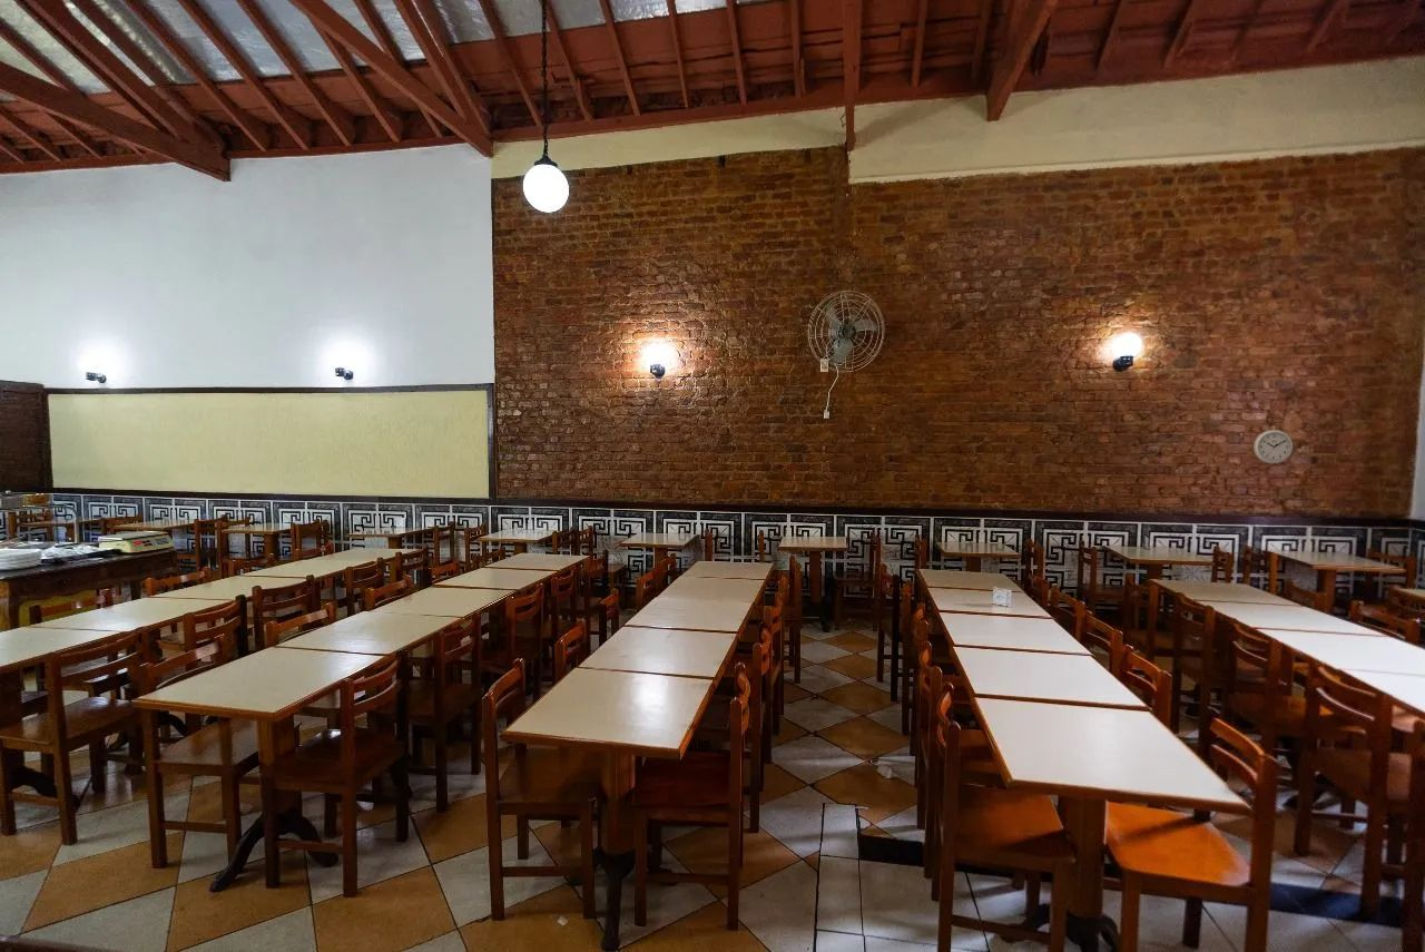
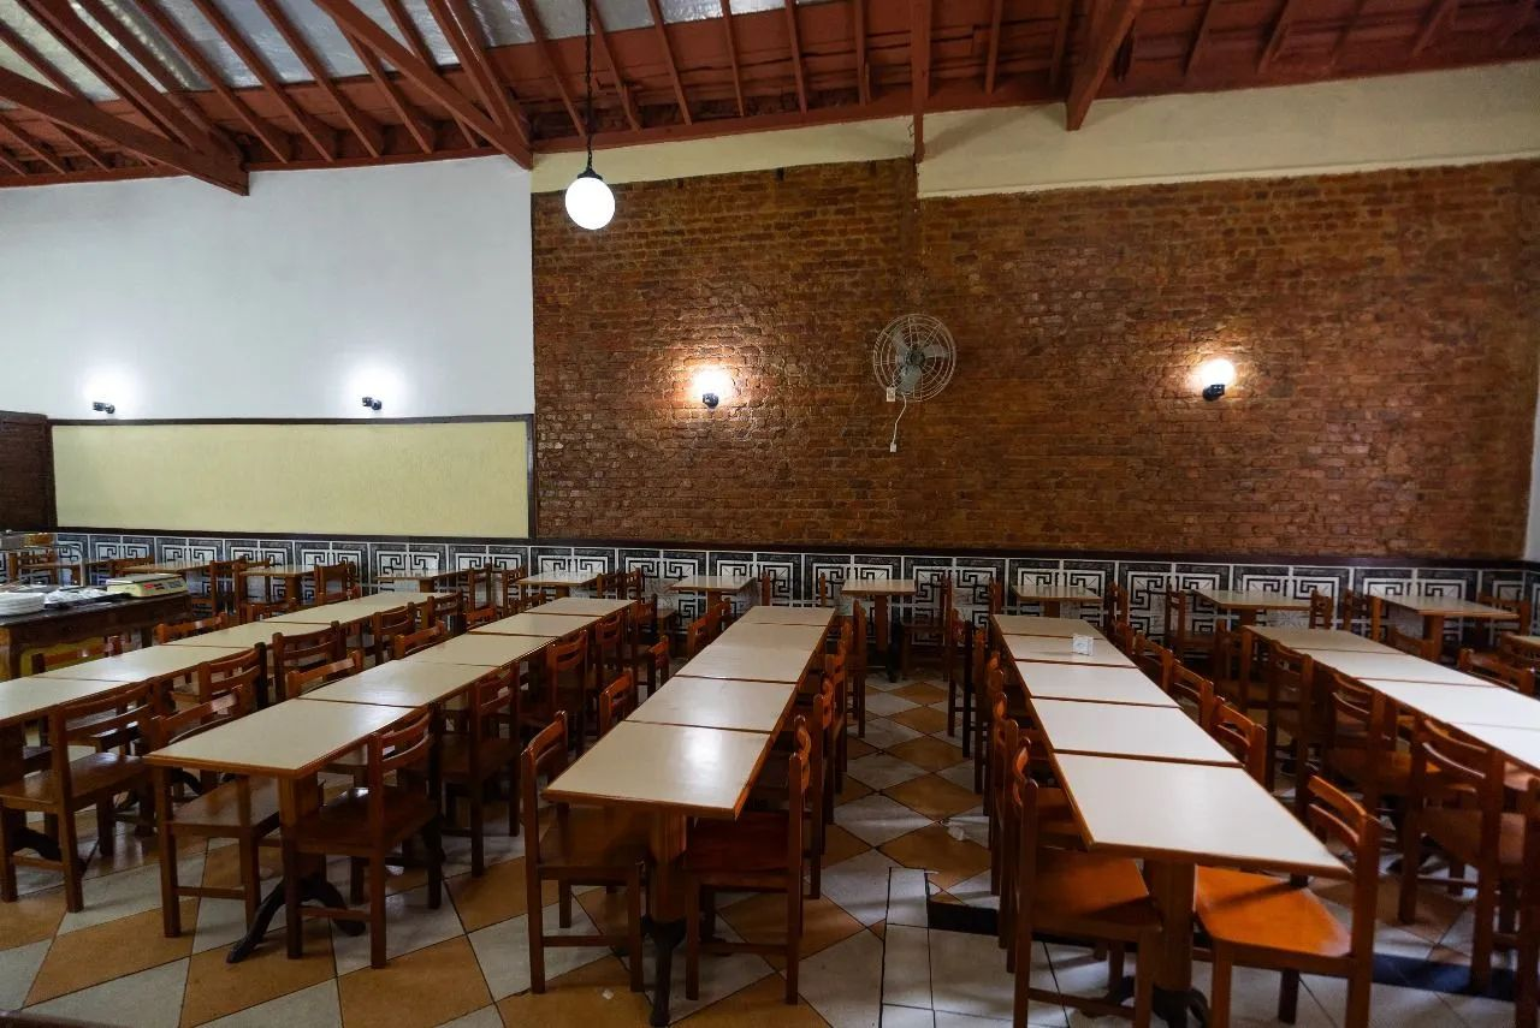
- wall clock [1252,429,1294,465]
